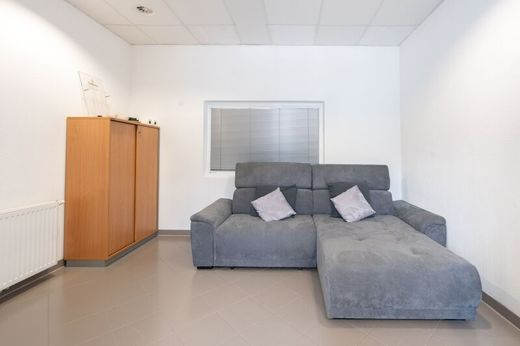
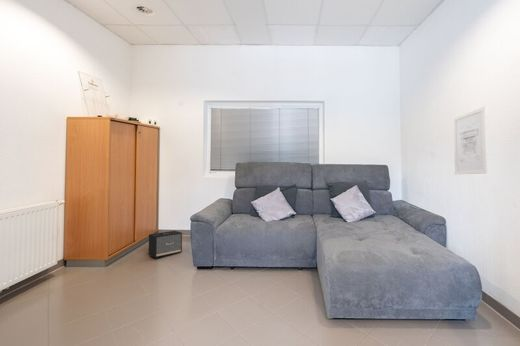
+ speaker [148,230,183,259]
+ wall art [452,105,489,176]
